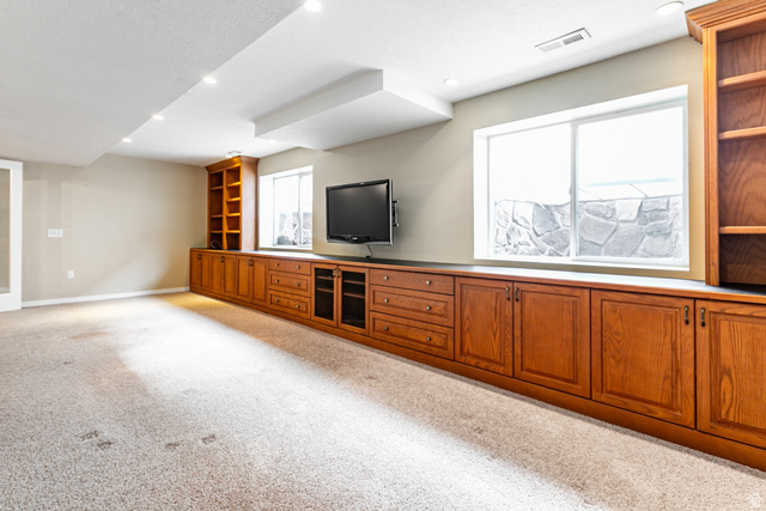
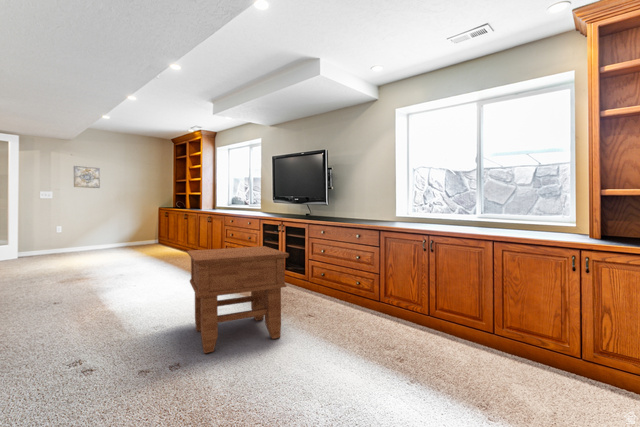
+ side table [186,245,290,354]
+ wall art [73,165,101,189]
